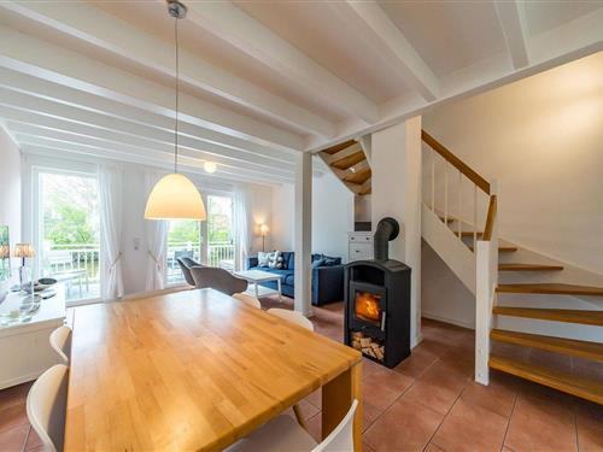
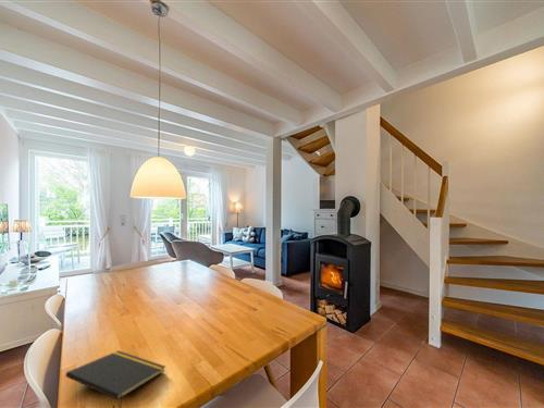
+ notepad [64,349,166,408]
